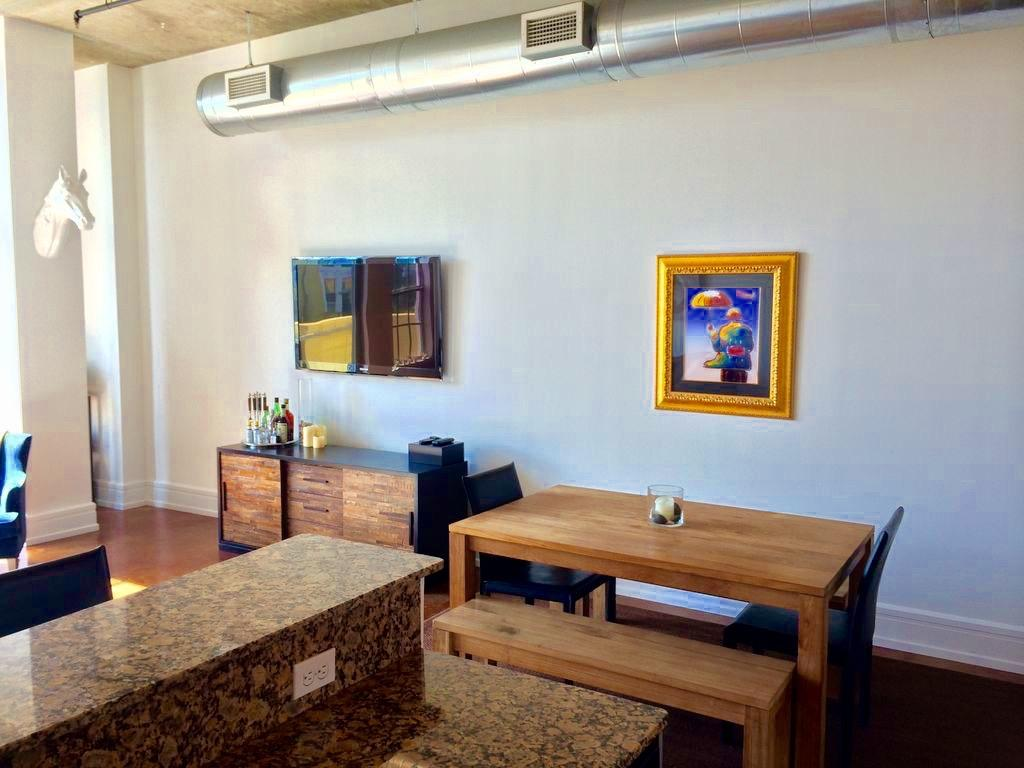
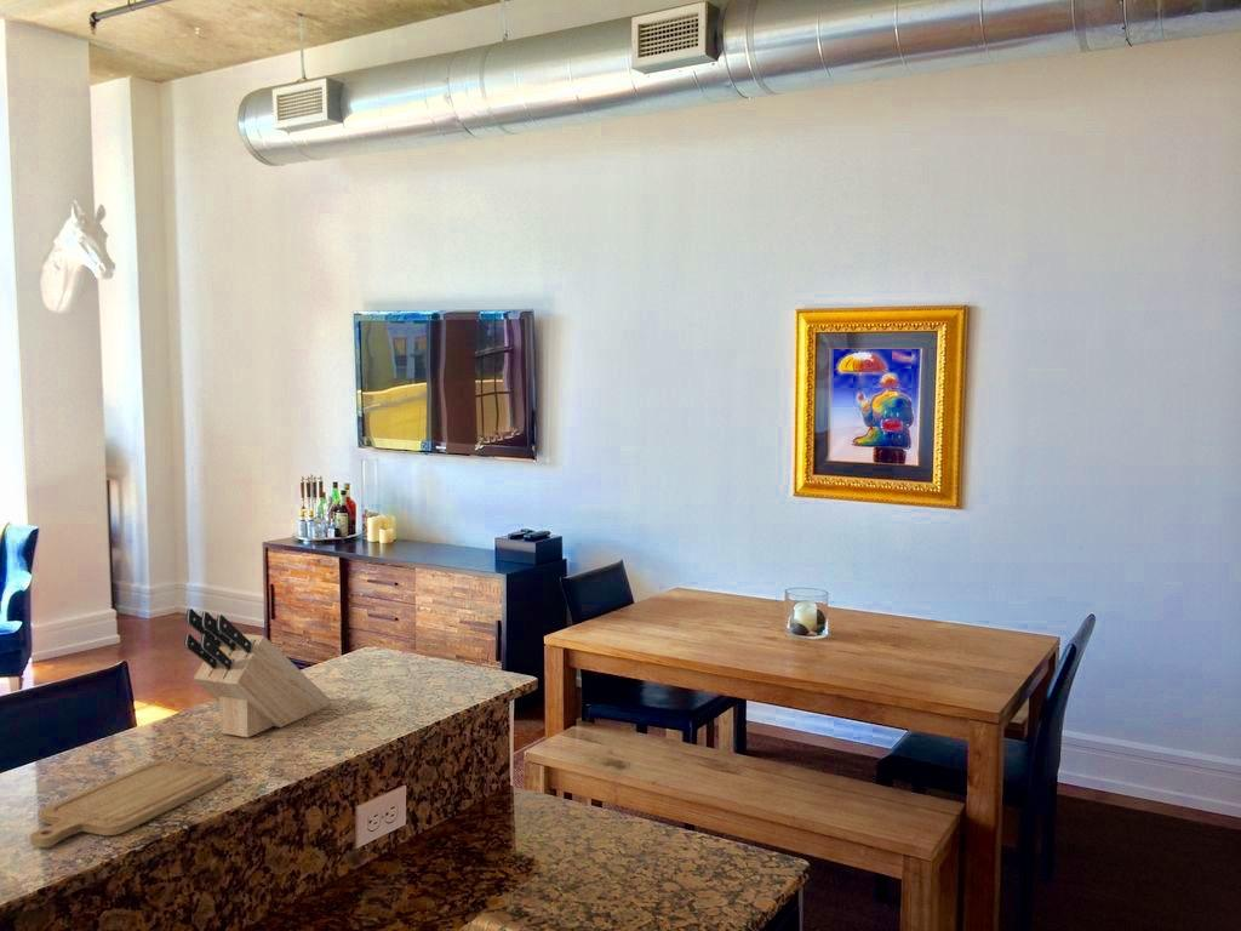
+ chopping board [29,760,227,849]
+ knife block [183,607,332,738]
